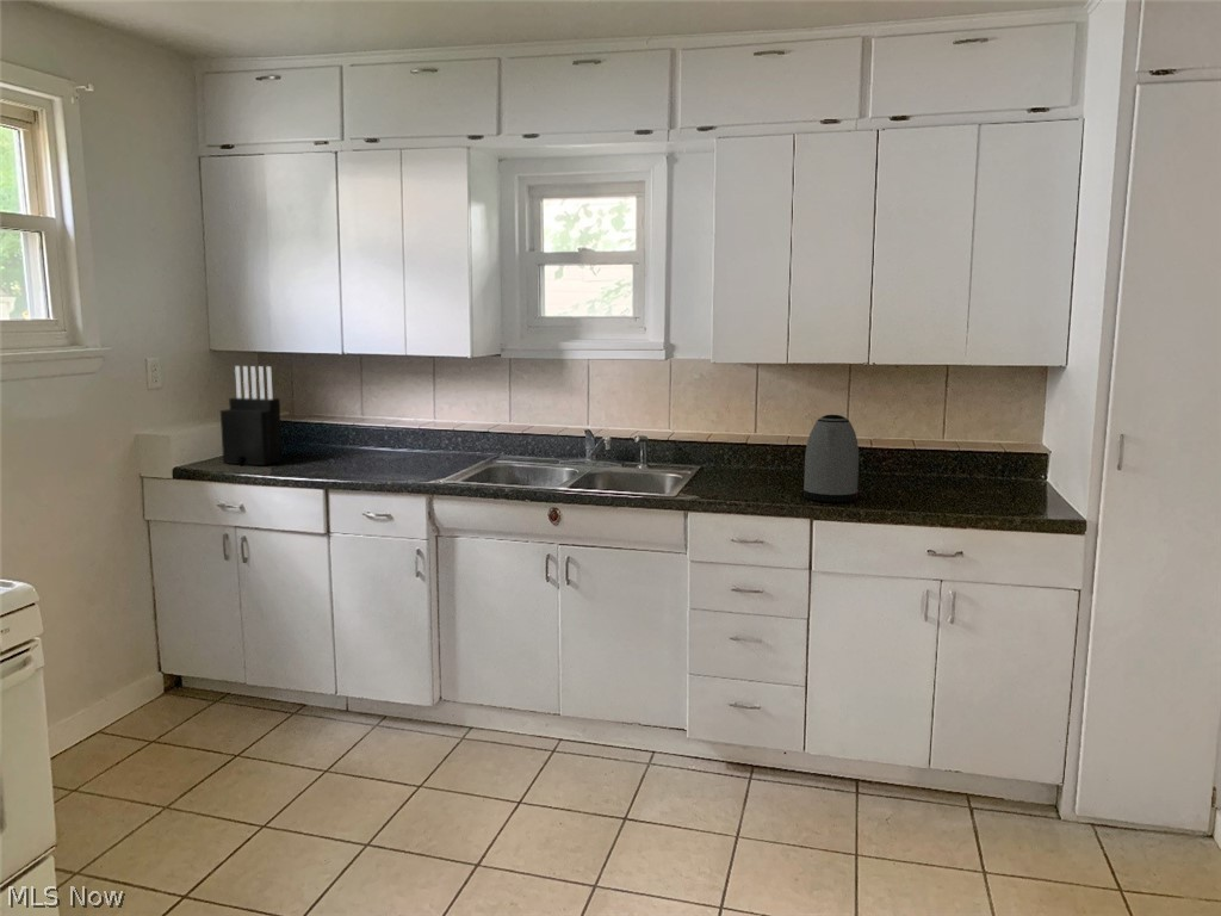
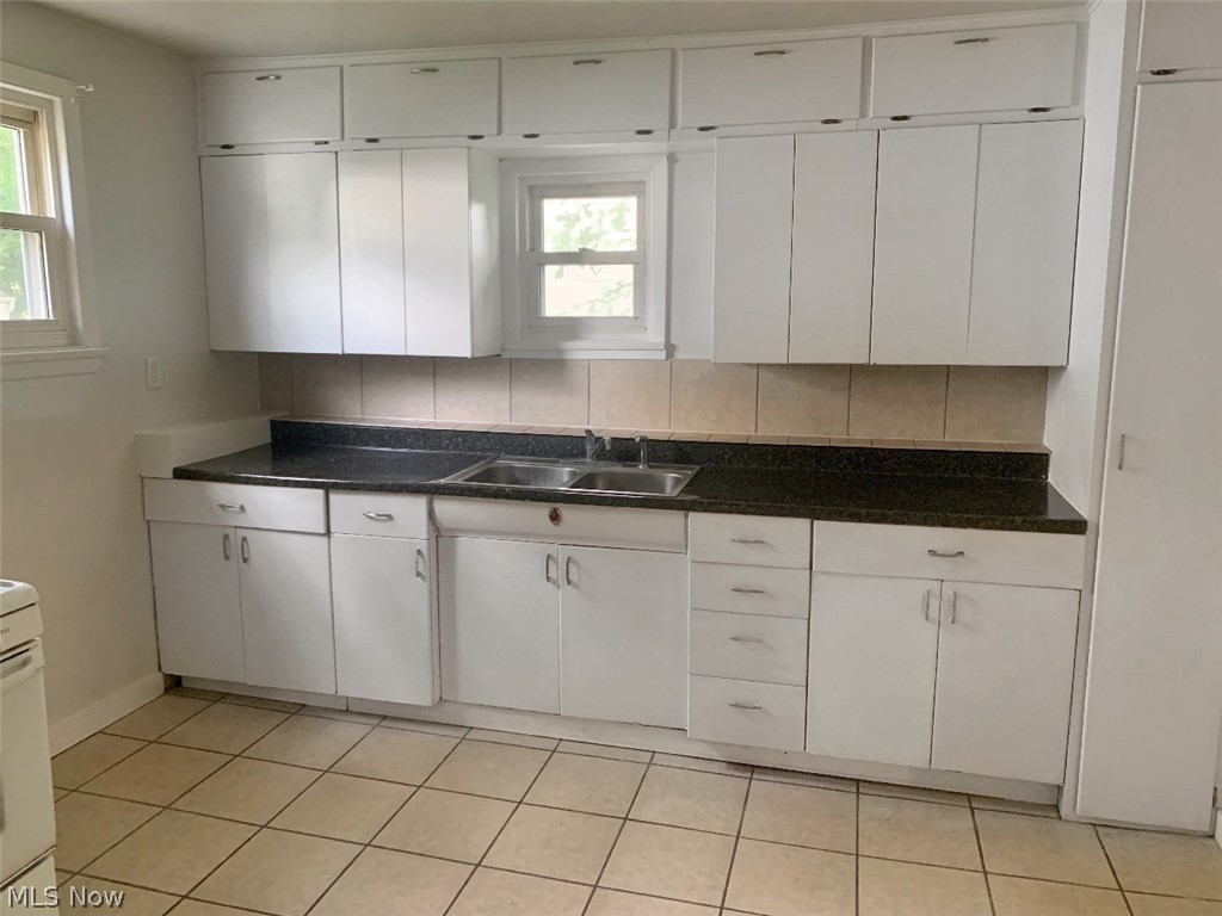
- knife block [219,365,284,466]
- kettle [802,414,860,503]
